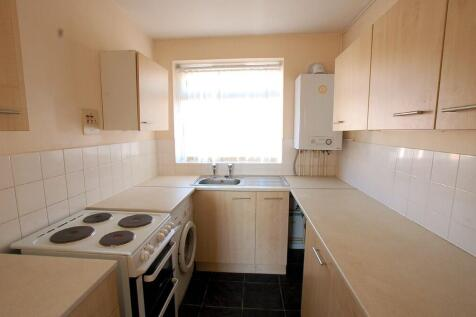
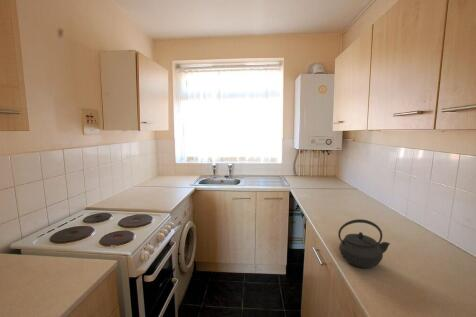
+ kettle [337,218,391,269]
